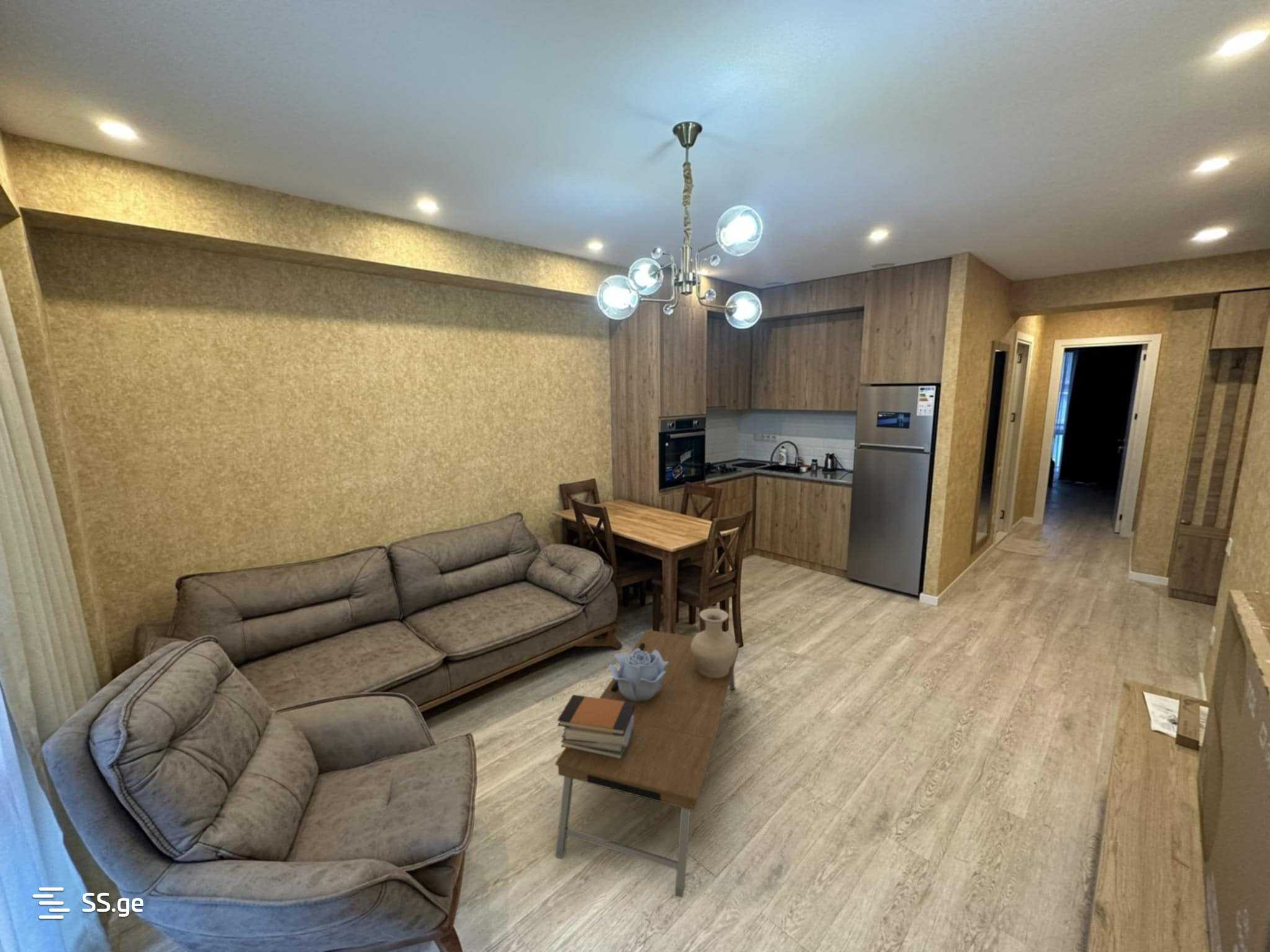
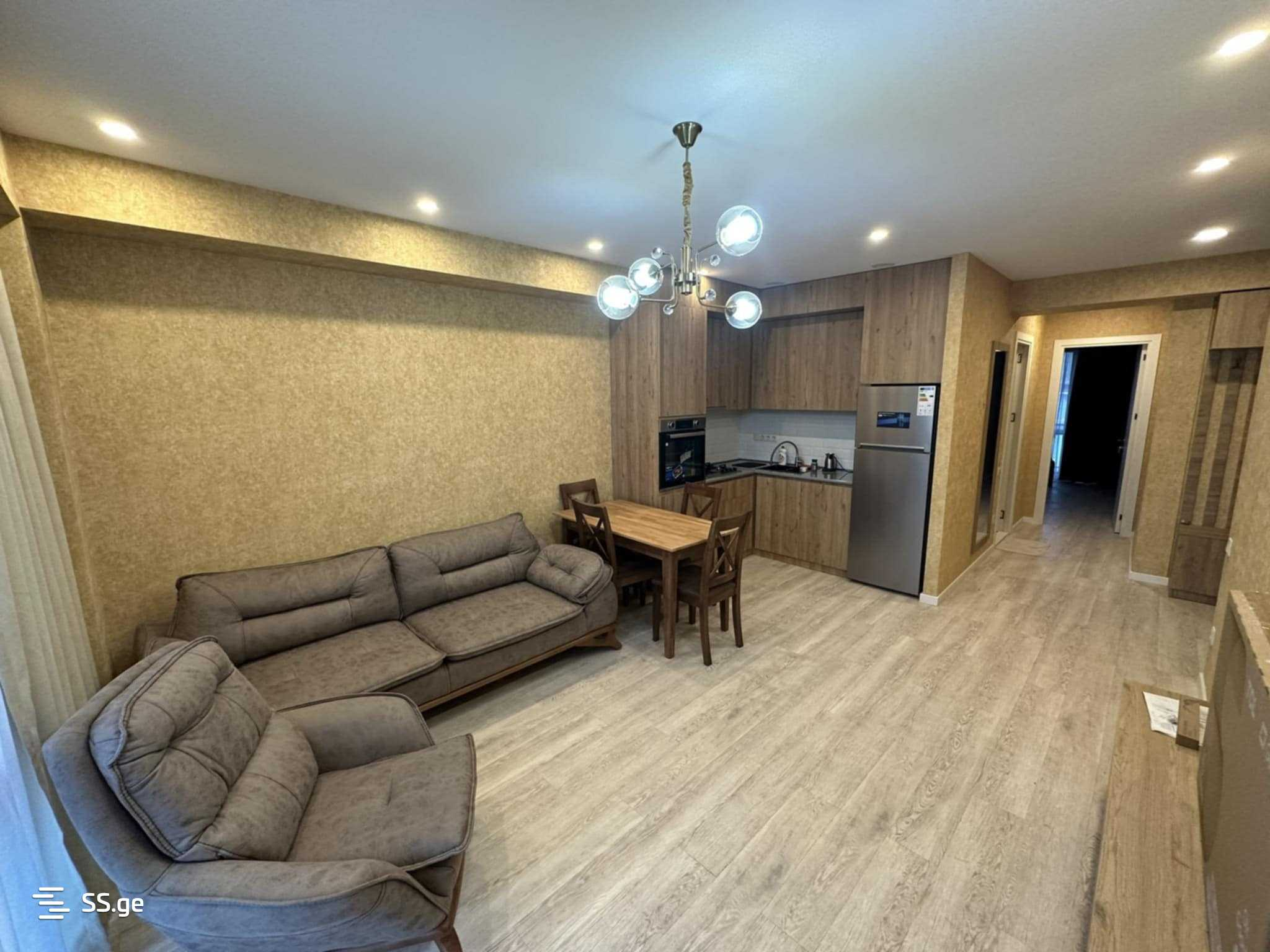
- book stack [557,694,634,760]
- coffee table [555,629,740,899]
- vase [691,608,737,678]
- decorative bowl [608,648,668,702]
